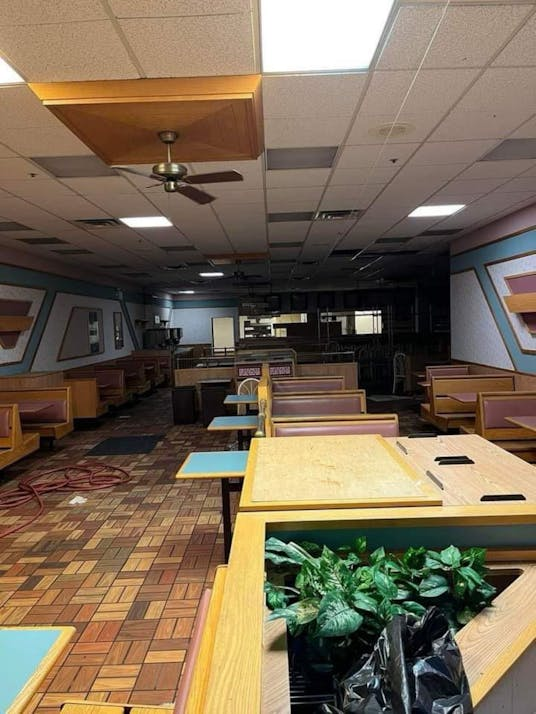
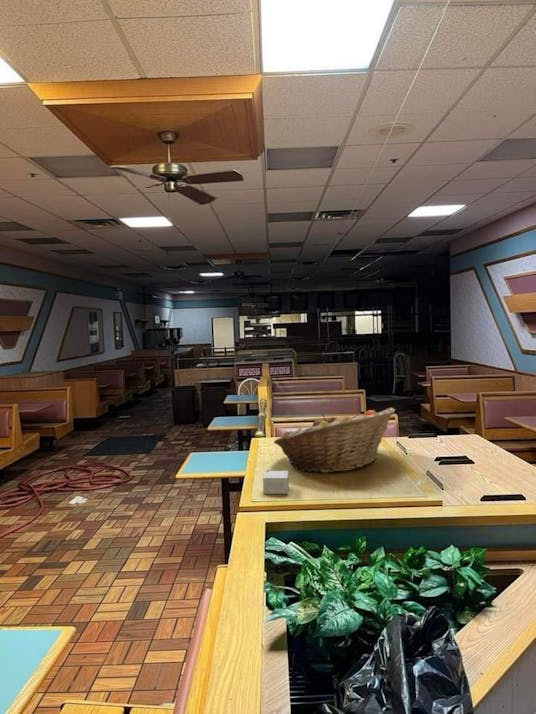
+ fruit basket [273,406,396,474]
+ small box [262,470,290,495]
